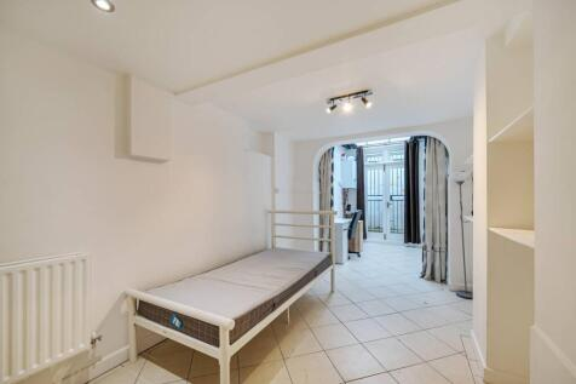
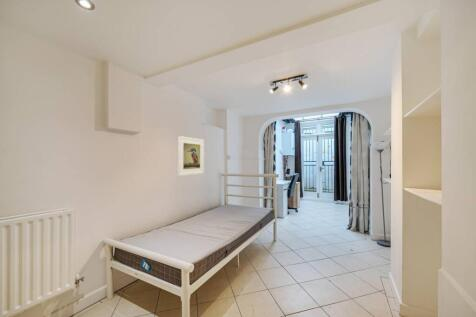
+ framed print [177,135,205,177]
